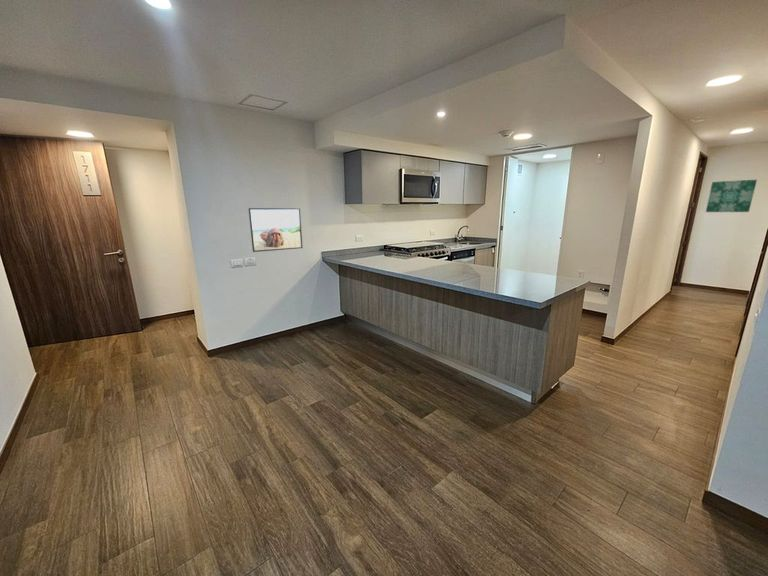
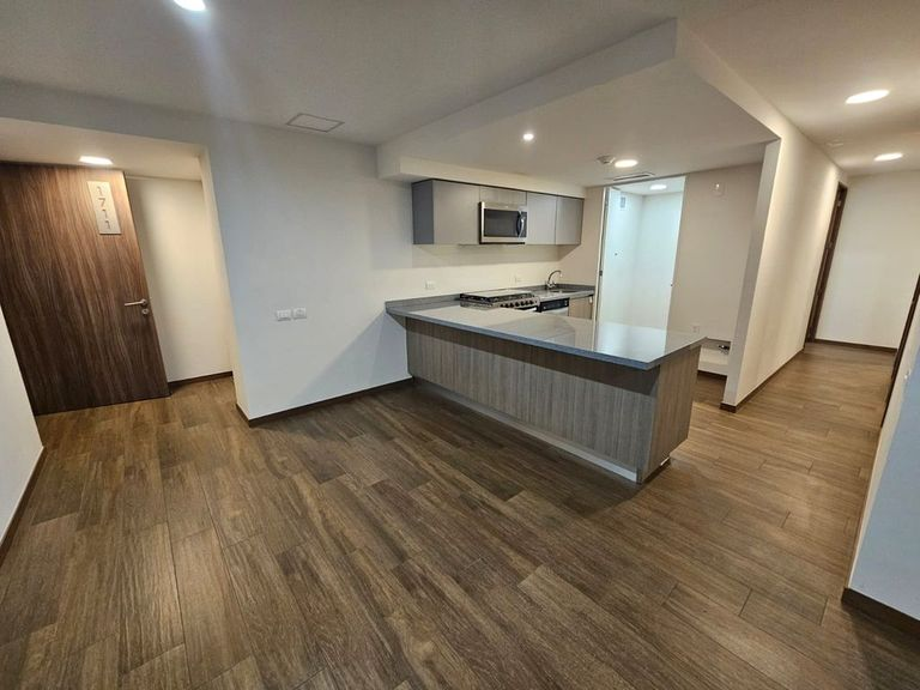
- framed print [247,207,304,253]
- wall art [705,179,758,213]
